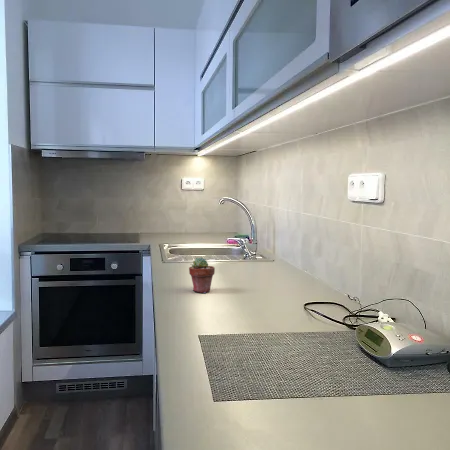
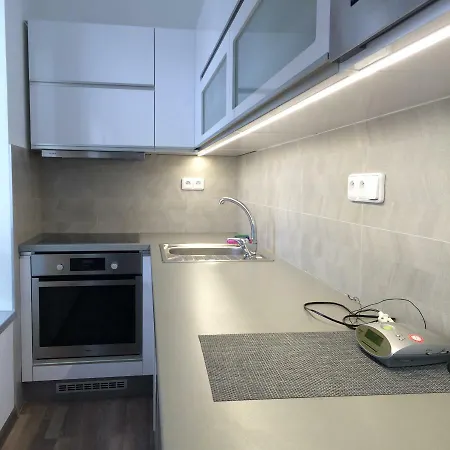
- potted succulent [188,257,216,294]
